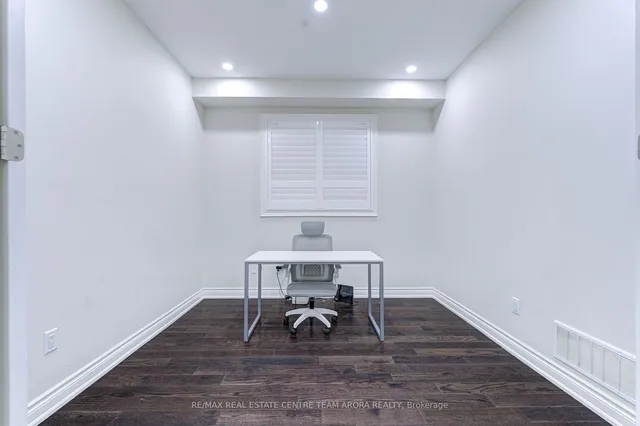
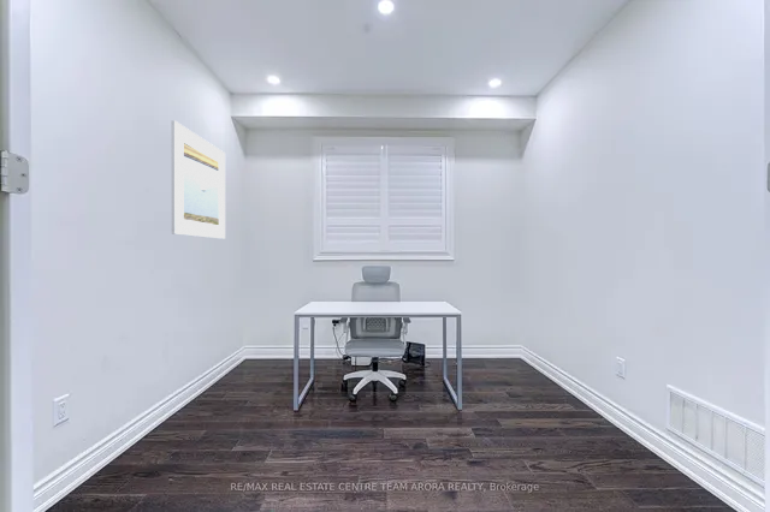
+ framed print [171,119,226,240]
